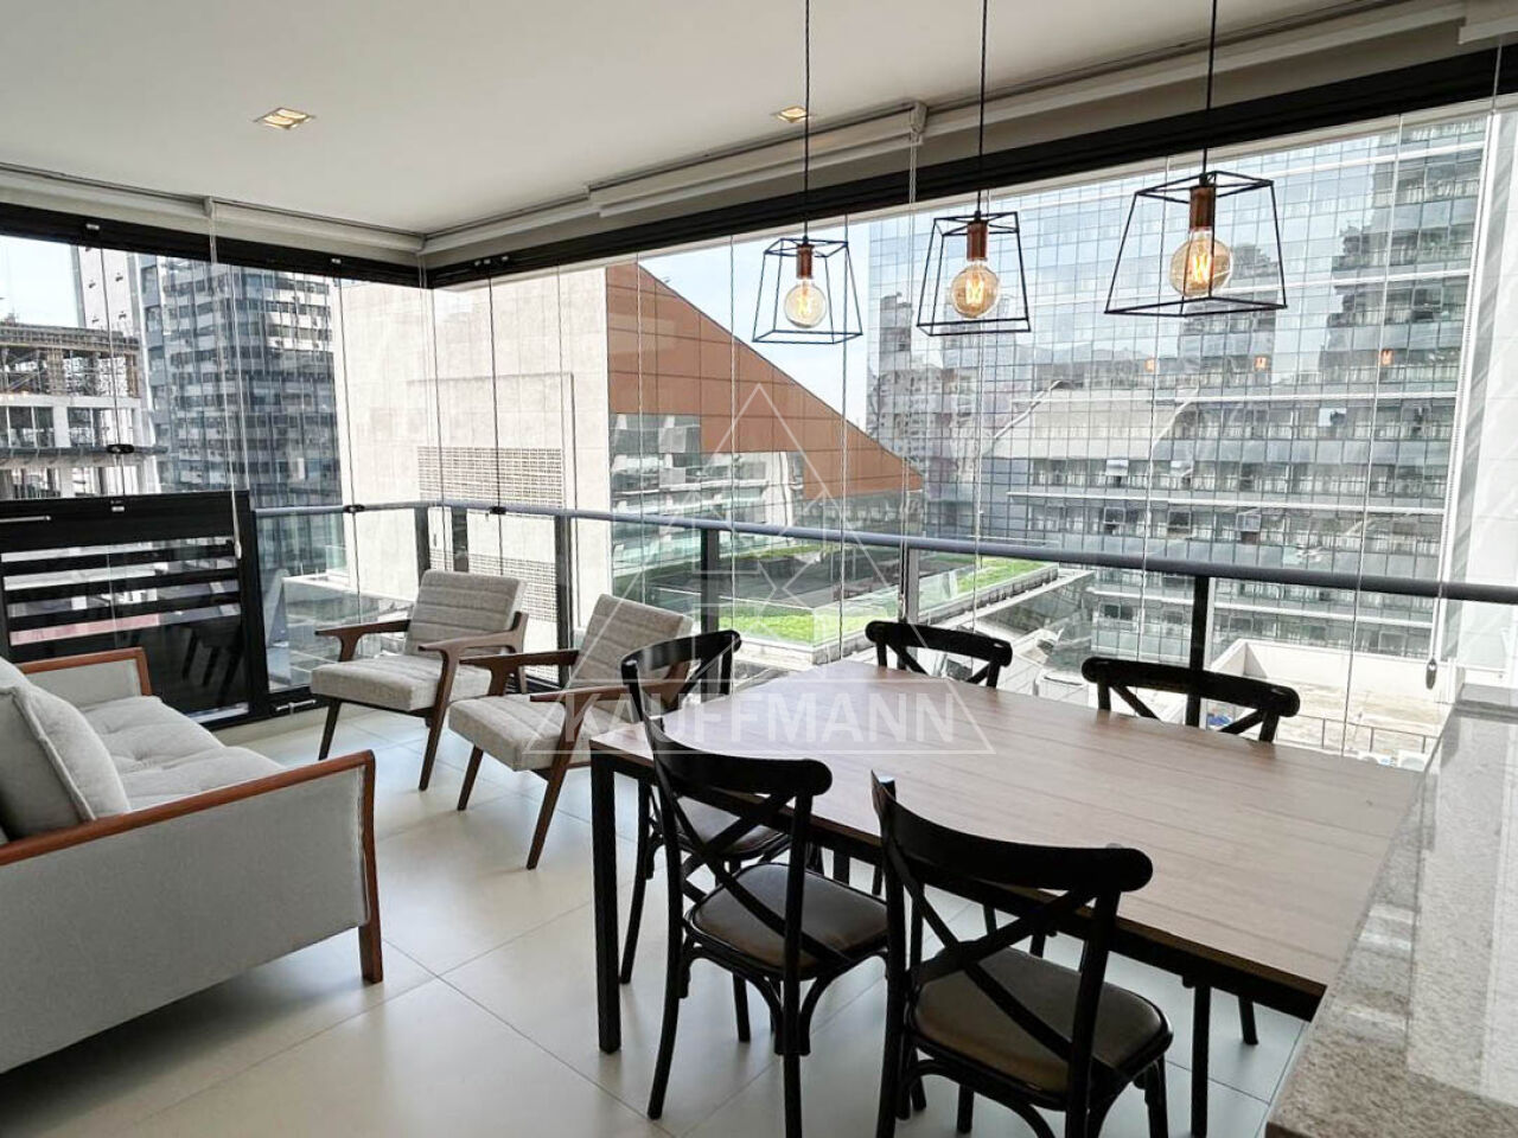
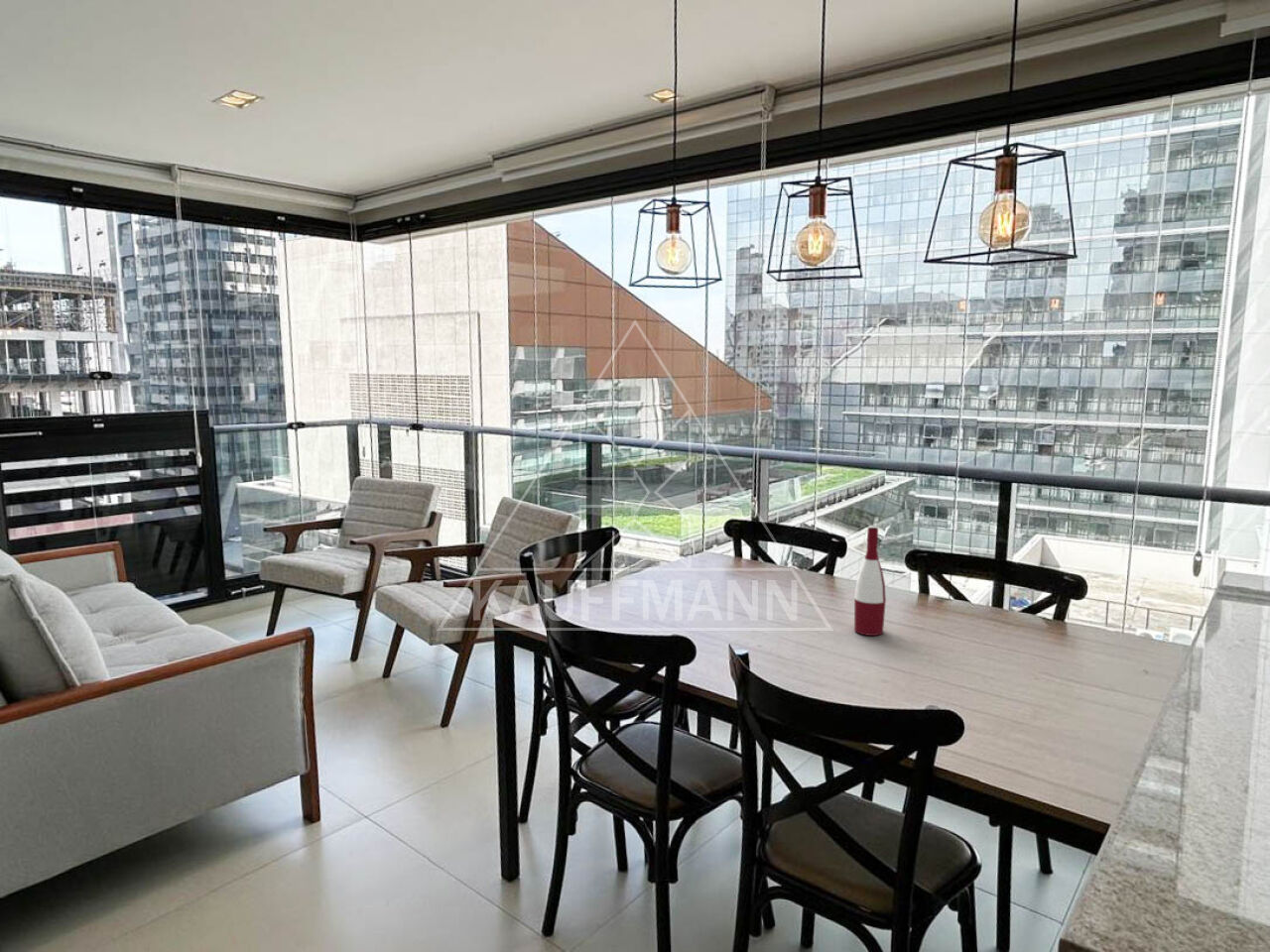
+ alcohol [853,527,887,637]
